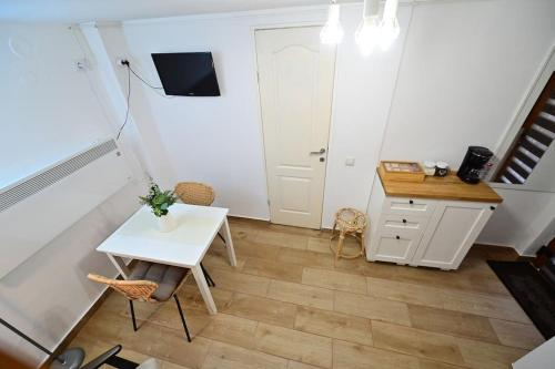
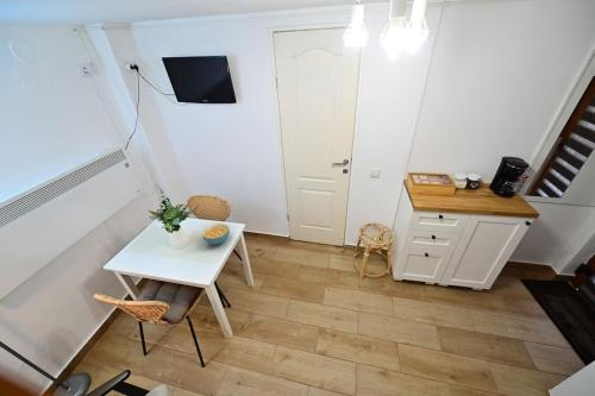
+ cereal bowl [201,222,231,245]
